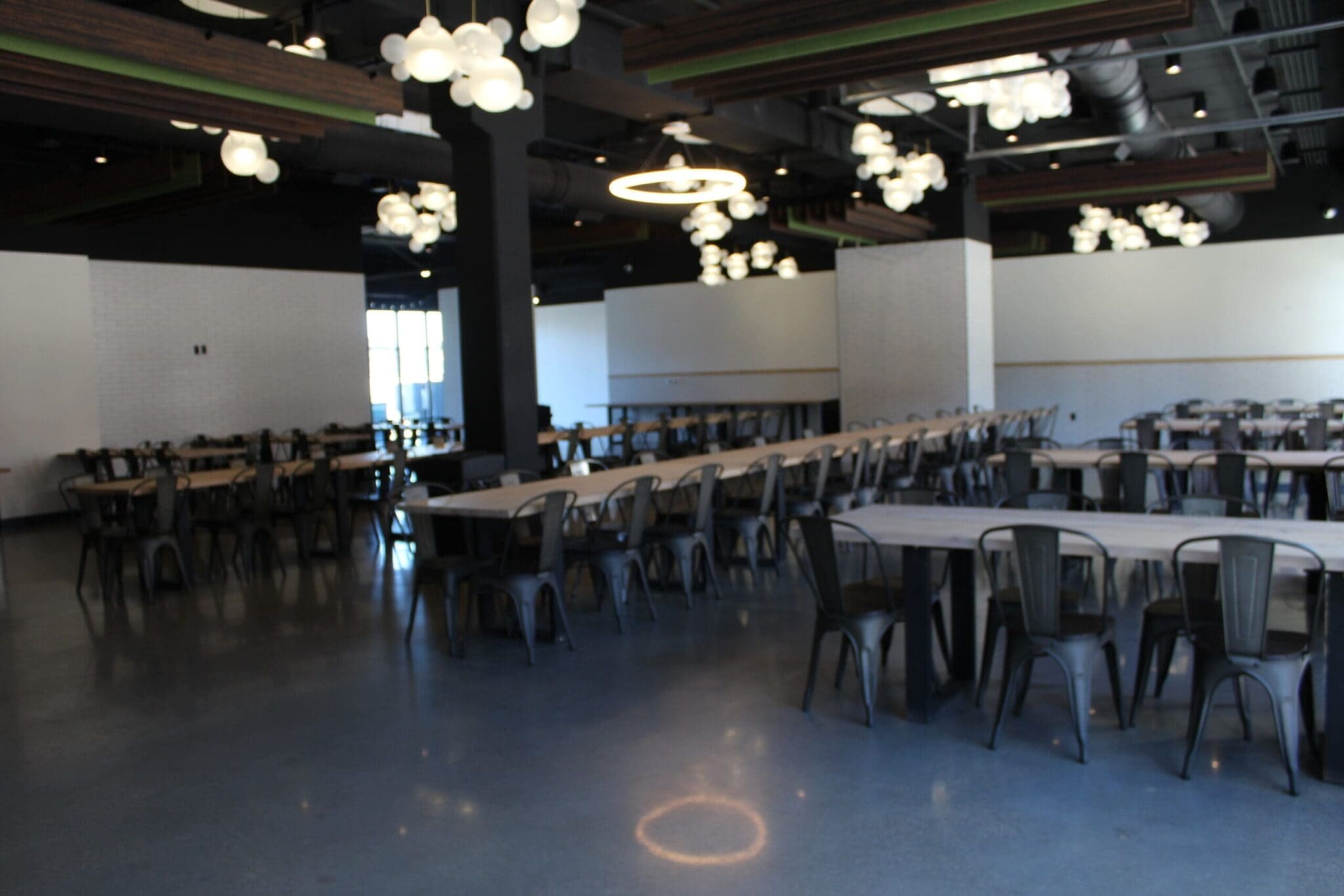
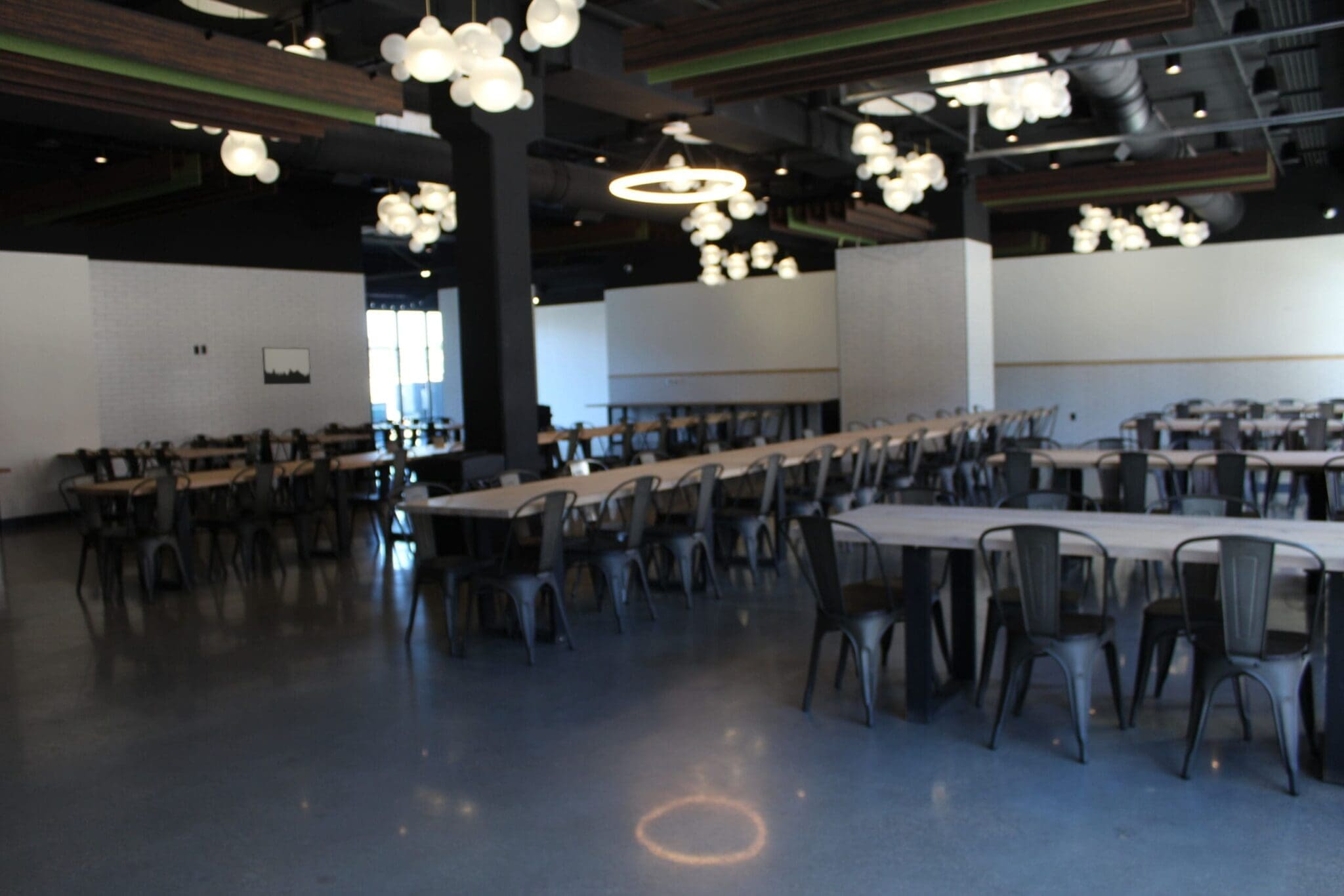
+ wall art [261,347,312,385]
